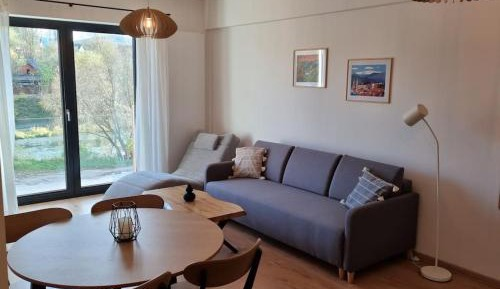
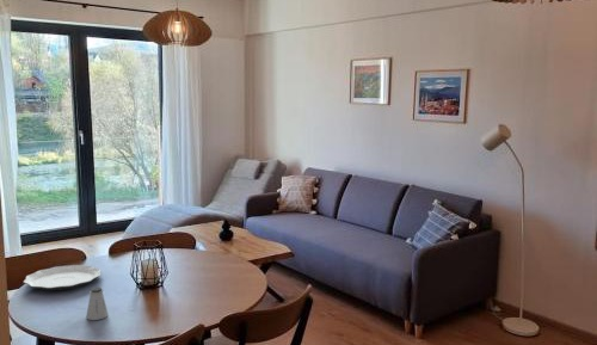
+ plate [23,264,103,291]
+ saltshaker [85,287,110,321]
